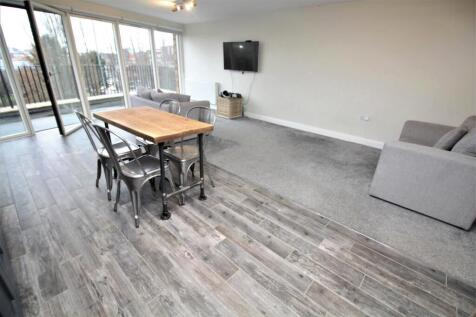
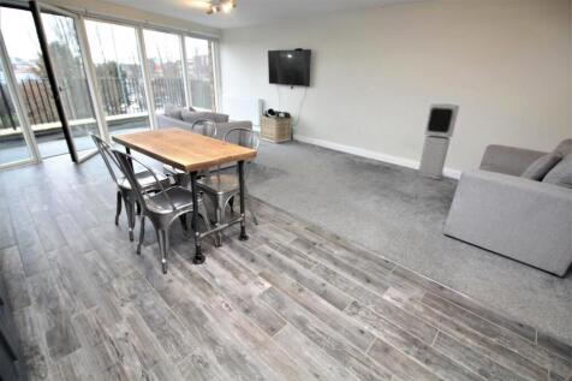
+ air purifier [416,103,460,180]
